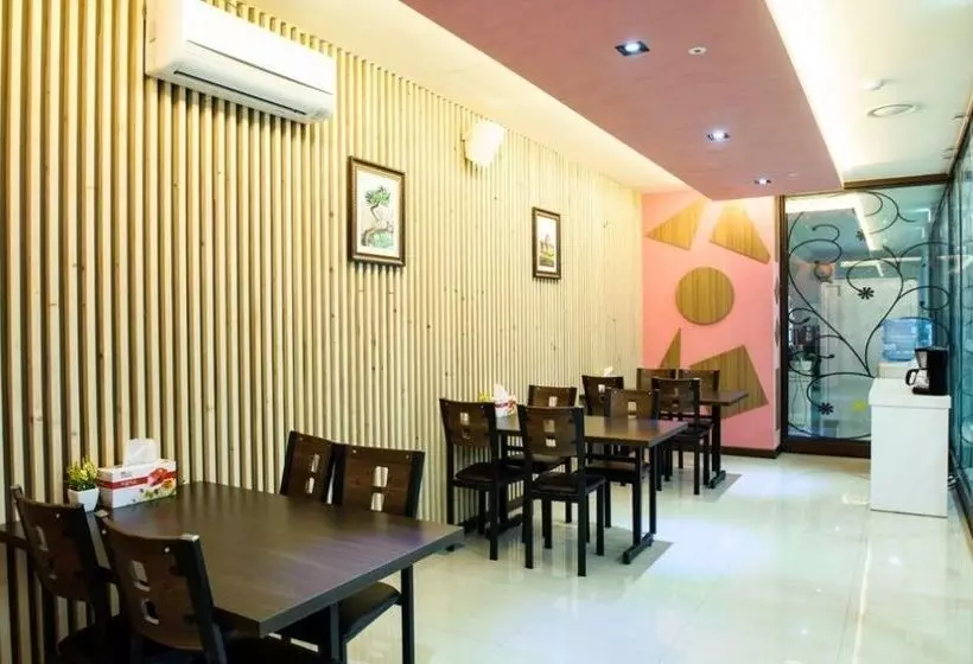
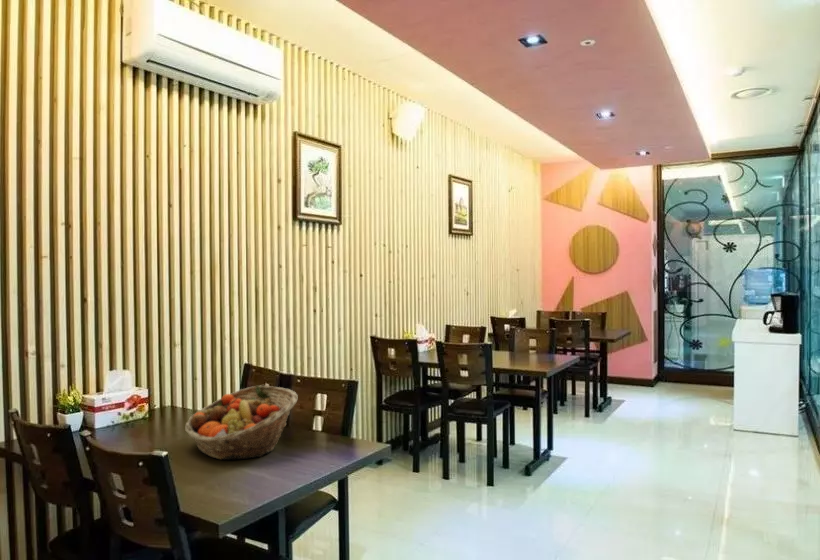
+ fruit basket [184,385,299,461]
